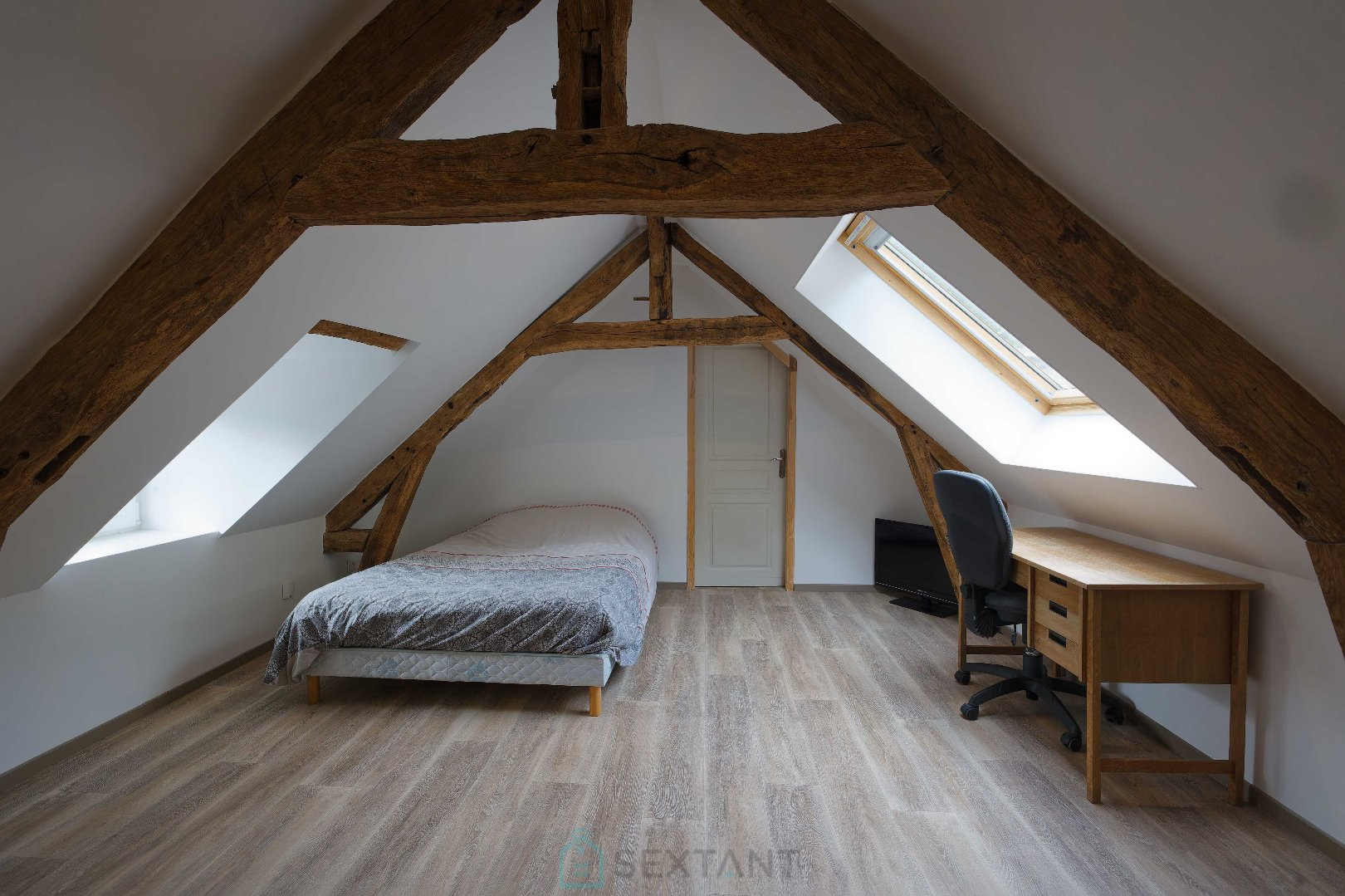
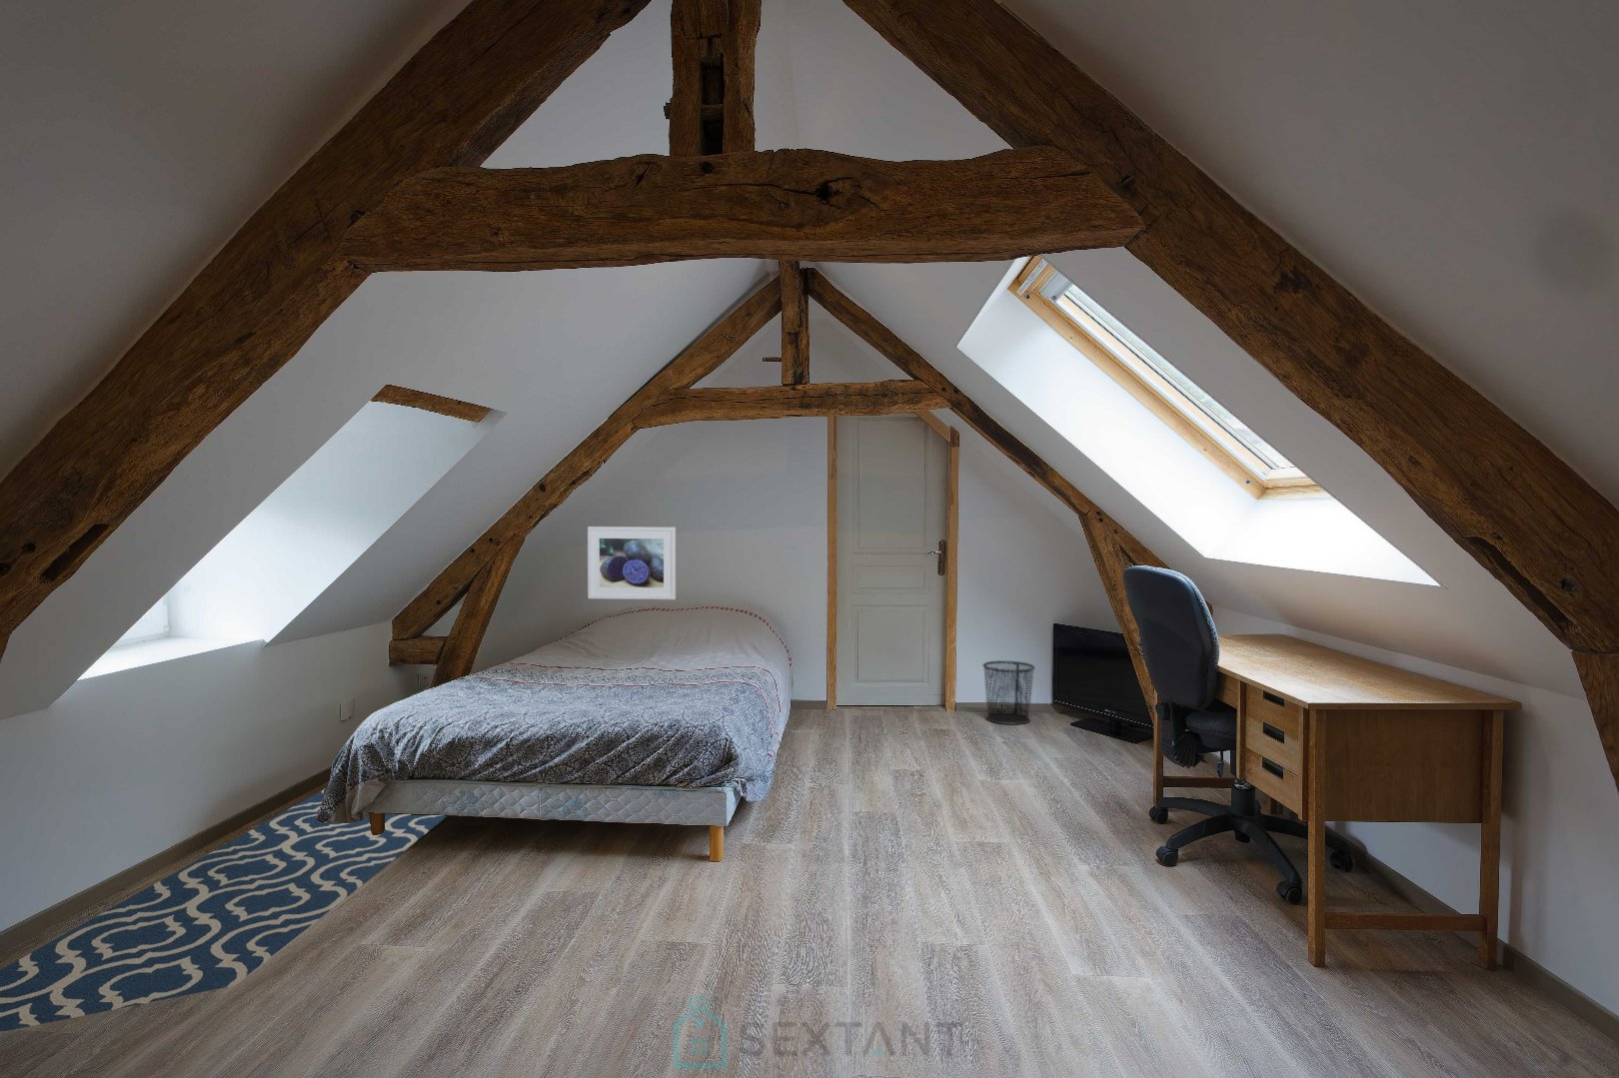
+ waste bin [981,659,1036,725]
+ rug [0,788,448,1032]
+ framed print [586,526,676,600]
